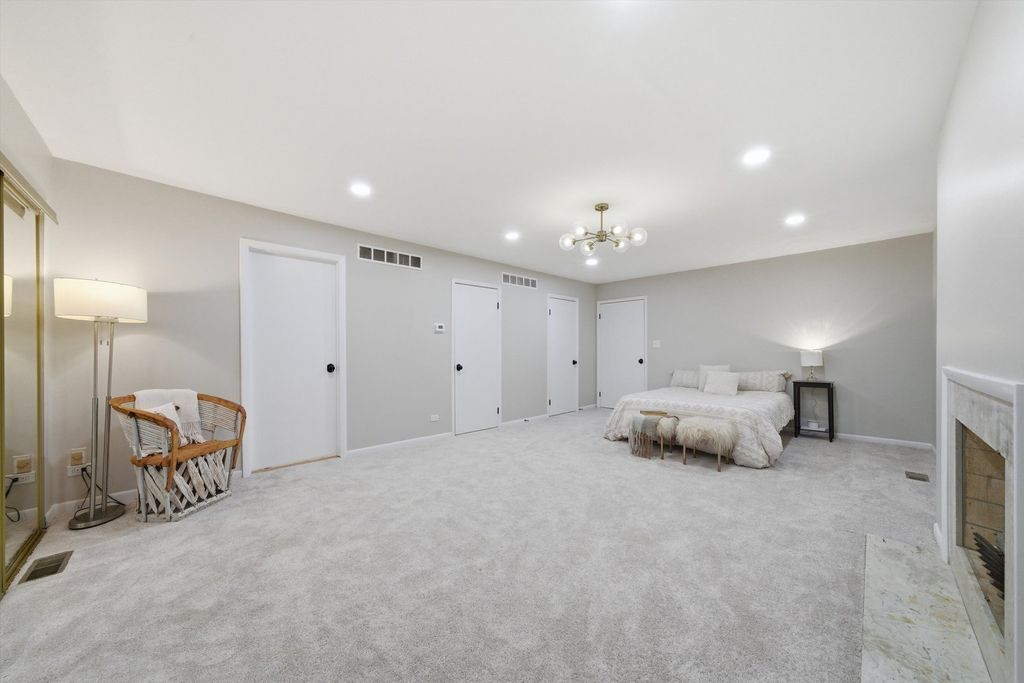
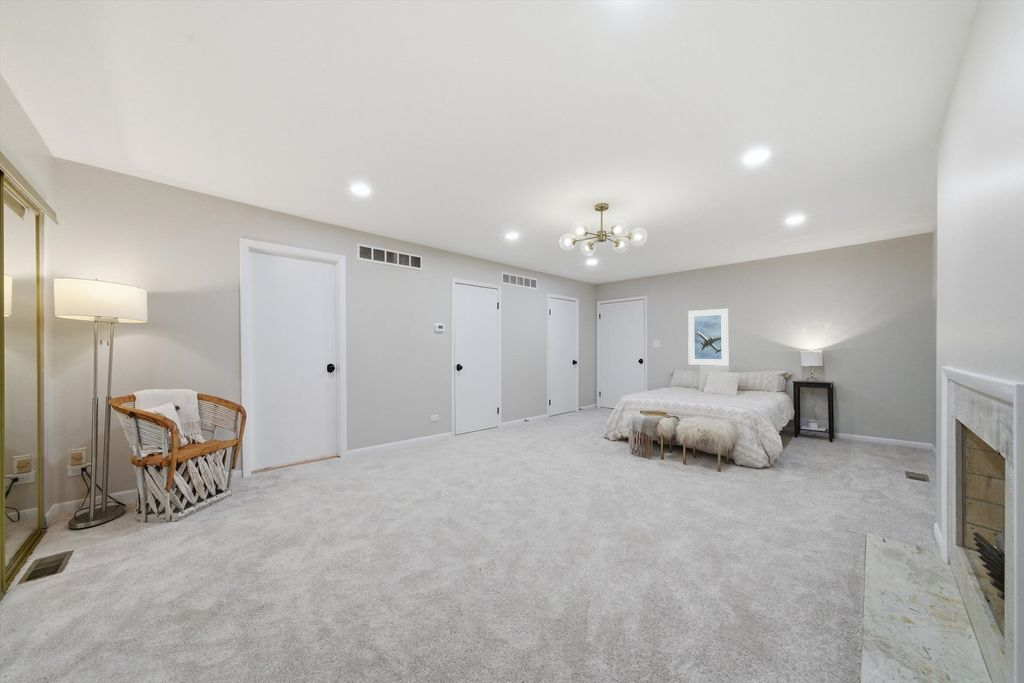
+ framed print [687,308,730,367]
